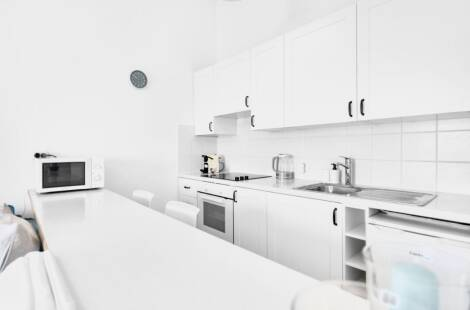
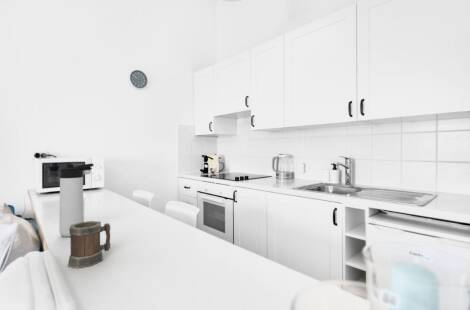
+ thermos bottle [58,163,95,238]
+ mug [67,220,111,269]
